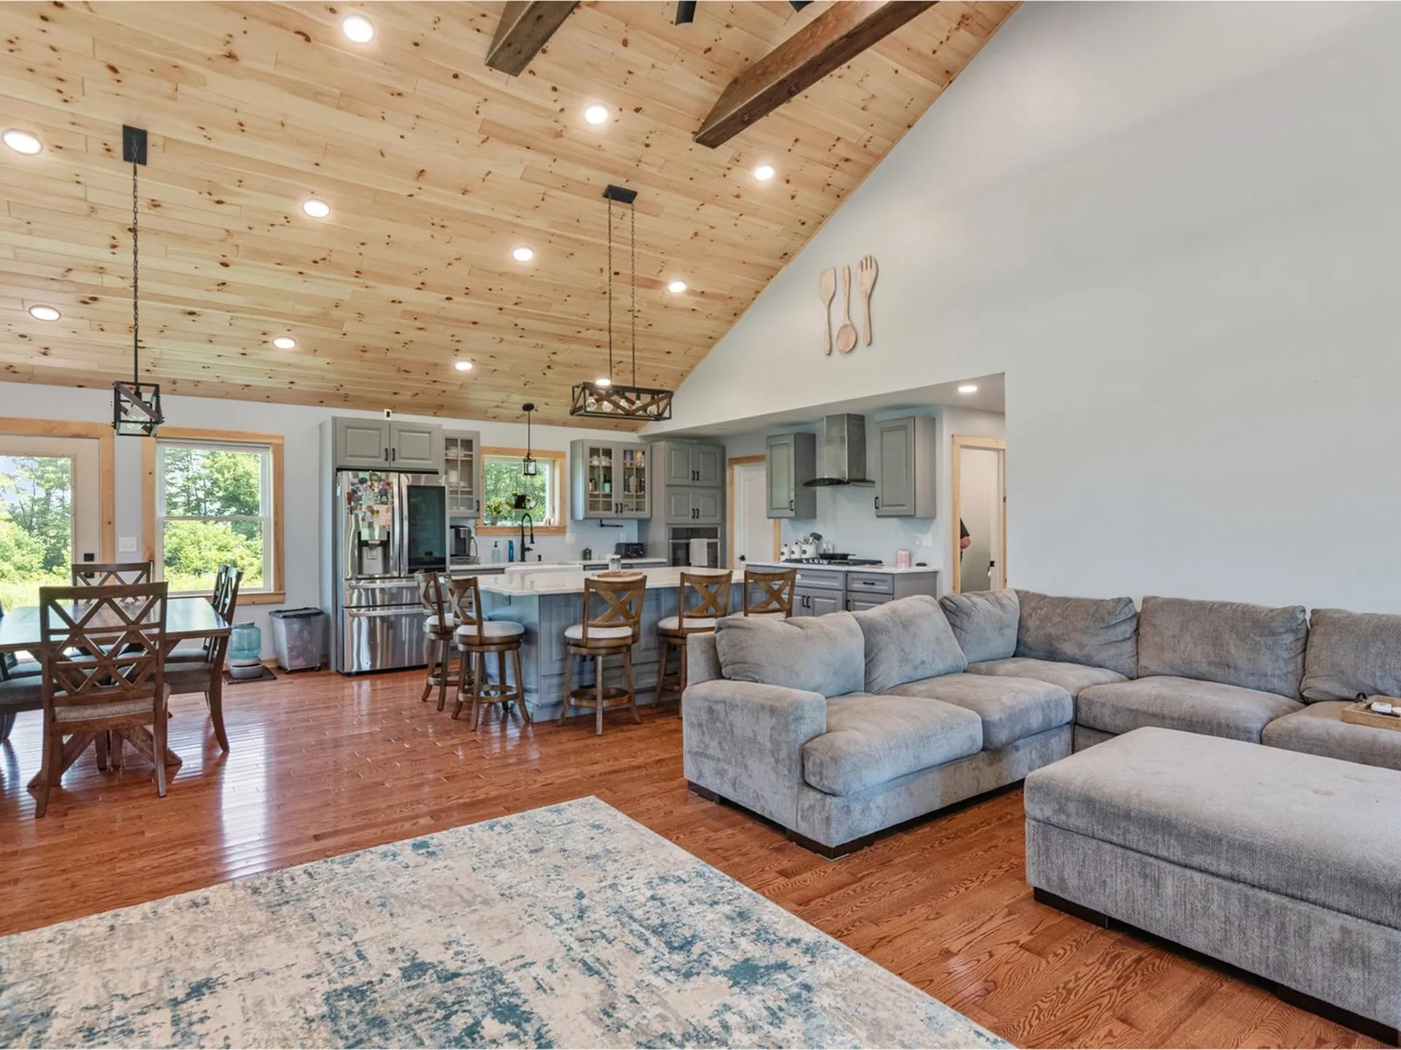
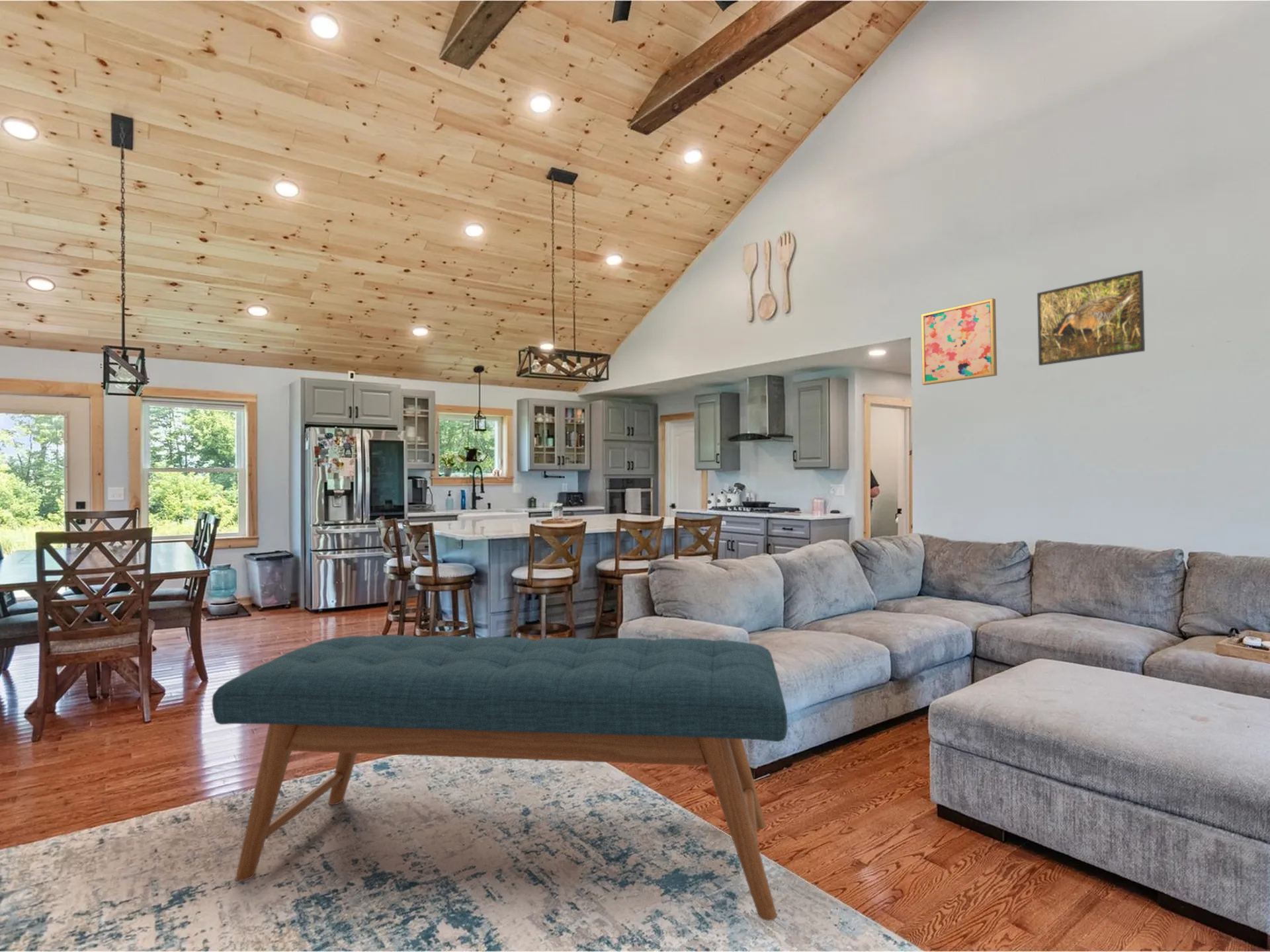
+ bench [211,635,788,922]
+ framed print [1037,270,1146,366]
+ wall art [920,298,997,385]
